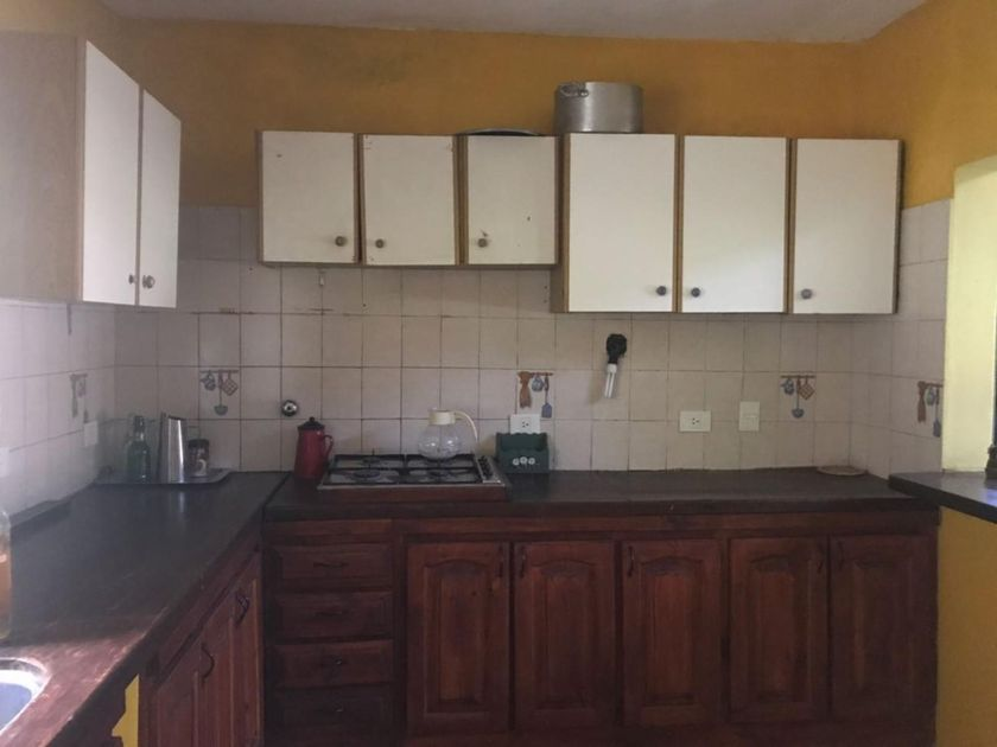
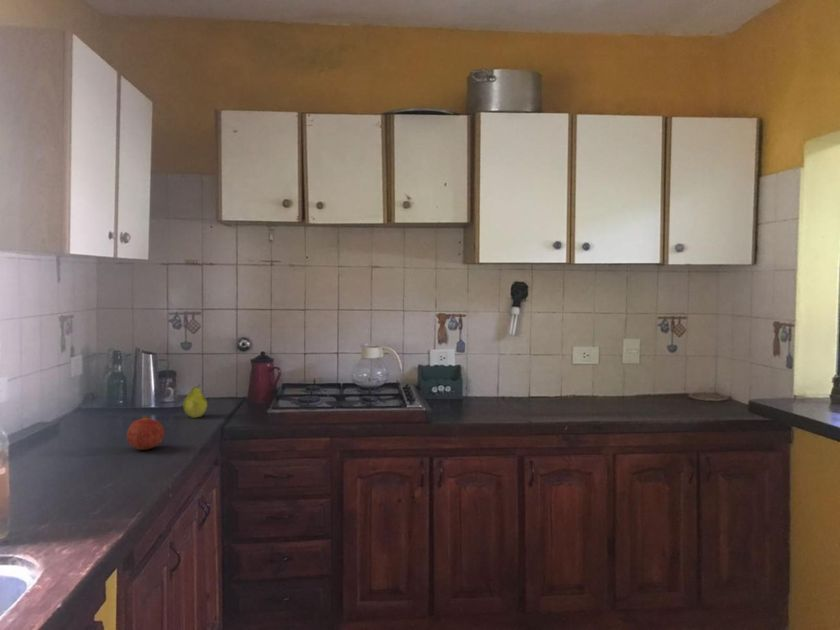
+ fruit [182,384,208,419]
+ fruit [126,415,165,450]
